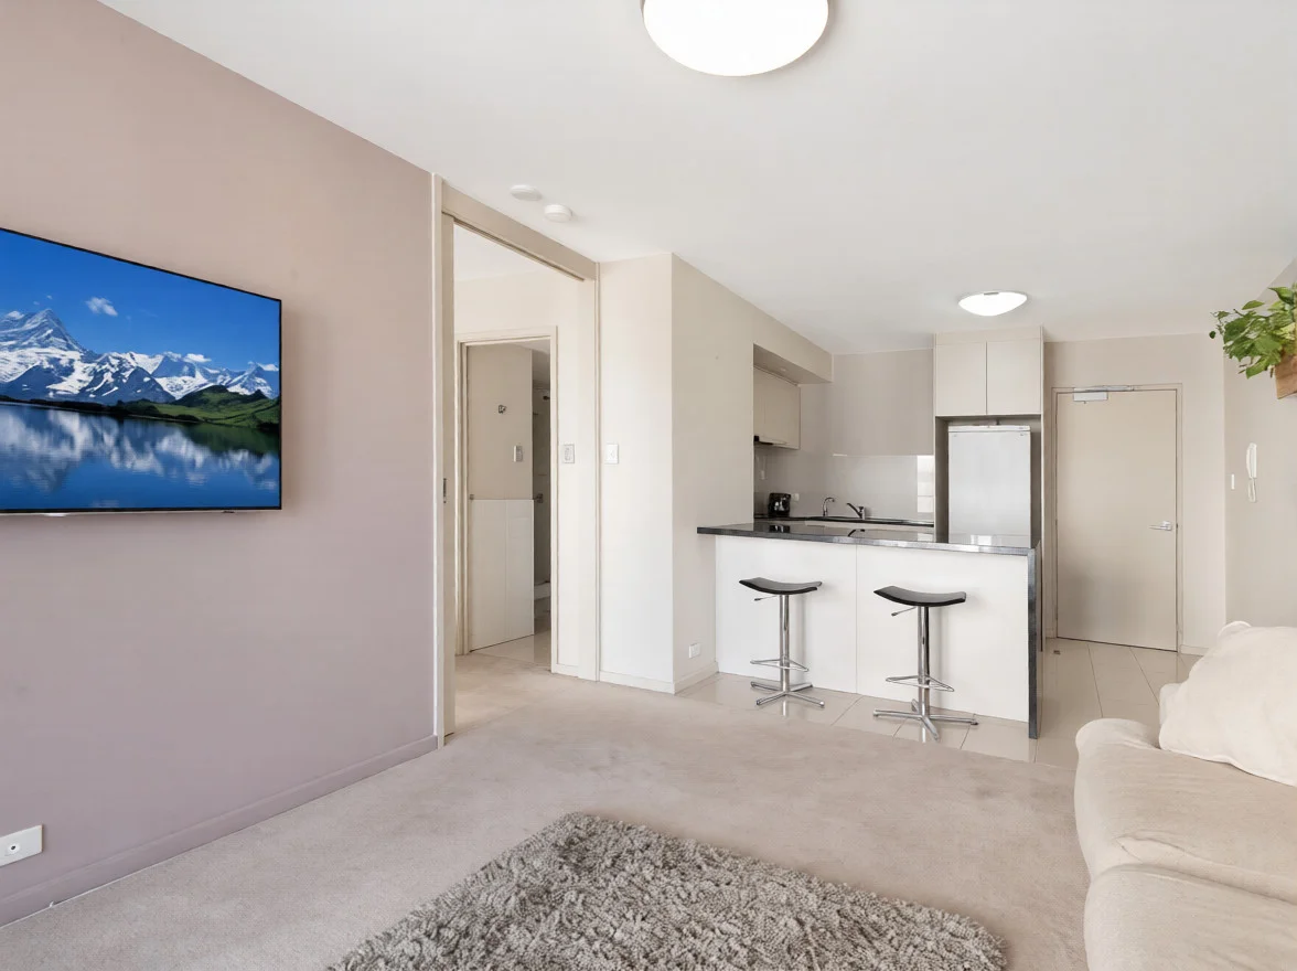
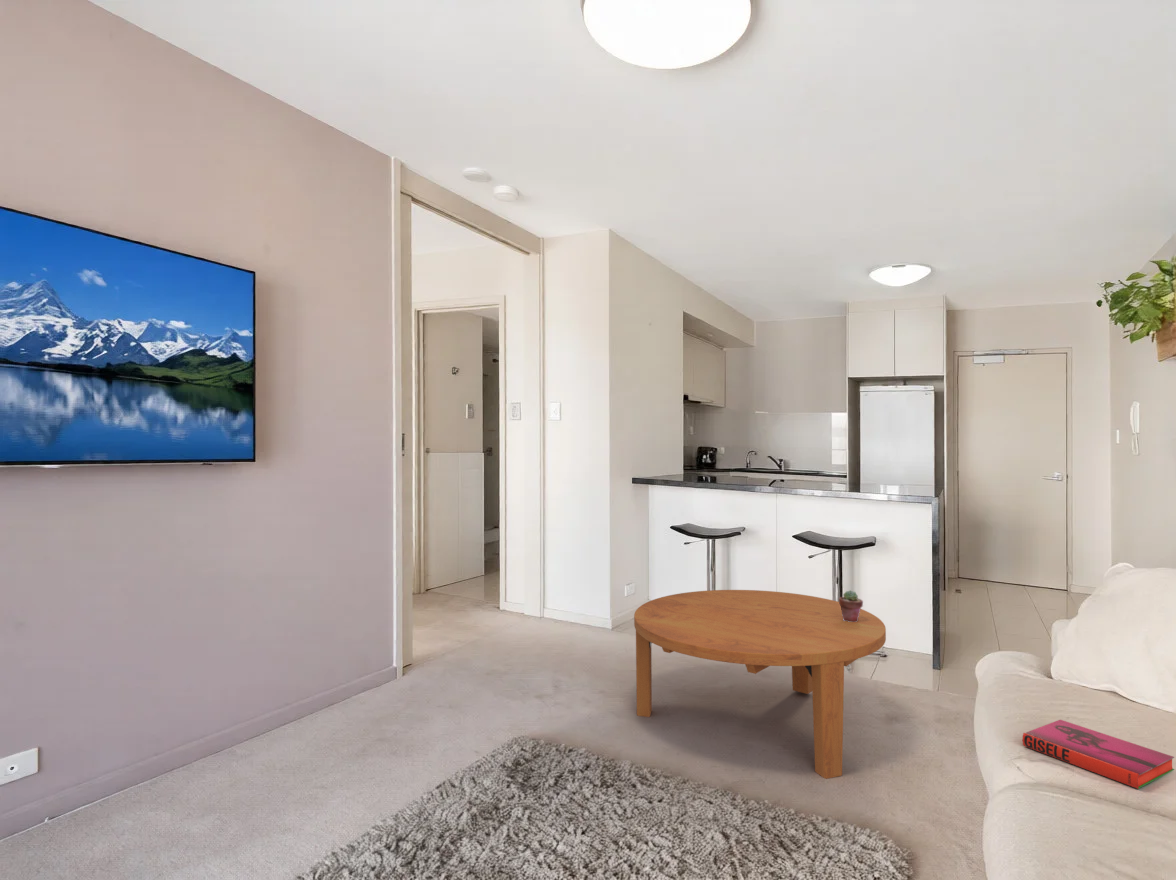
+ coffee table [633,589,887,780]
+ potted succulent [838,589,864,622]
+ hardback book [1022,719,1175,790]
